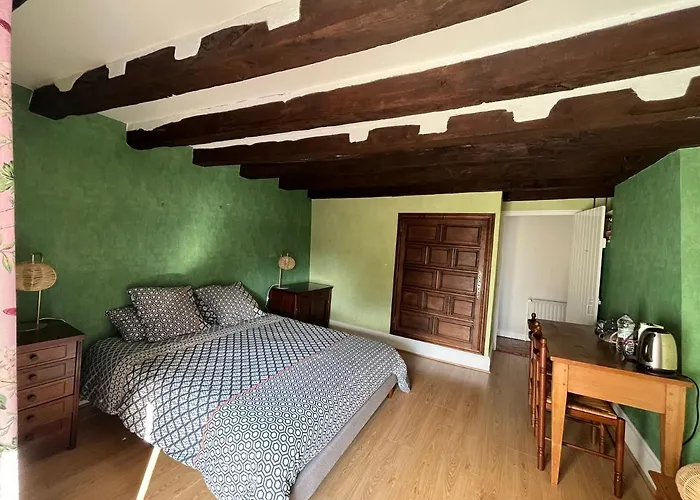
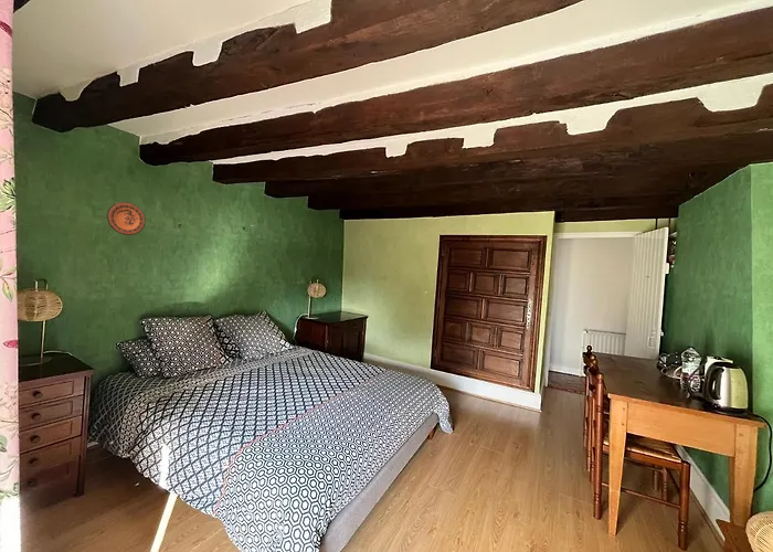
+ decorative plate [106,201,147,236]
